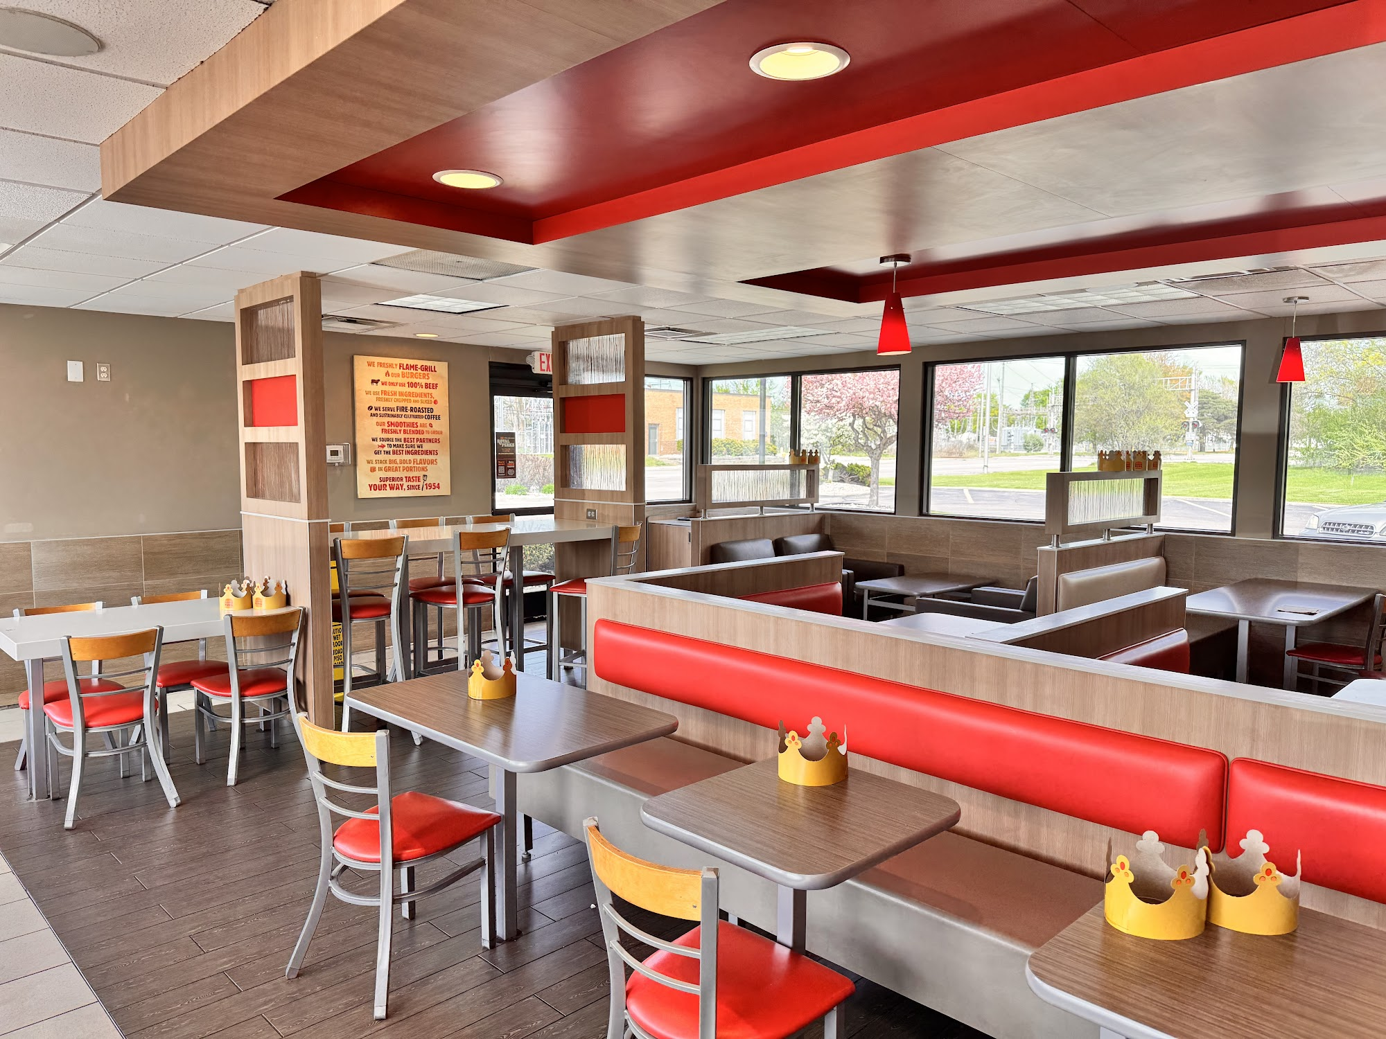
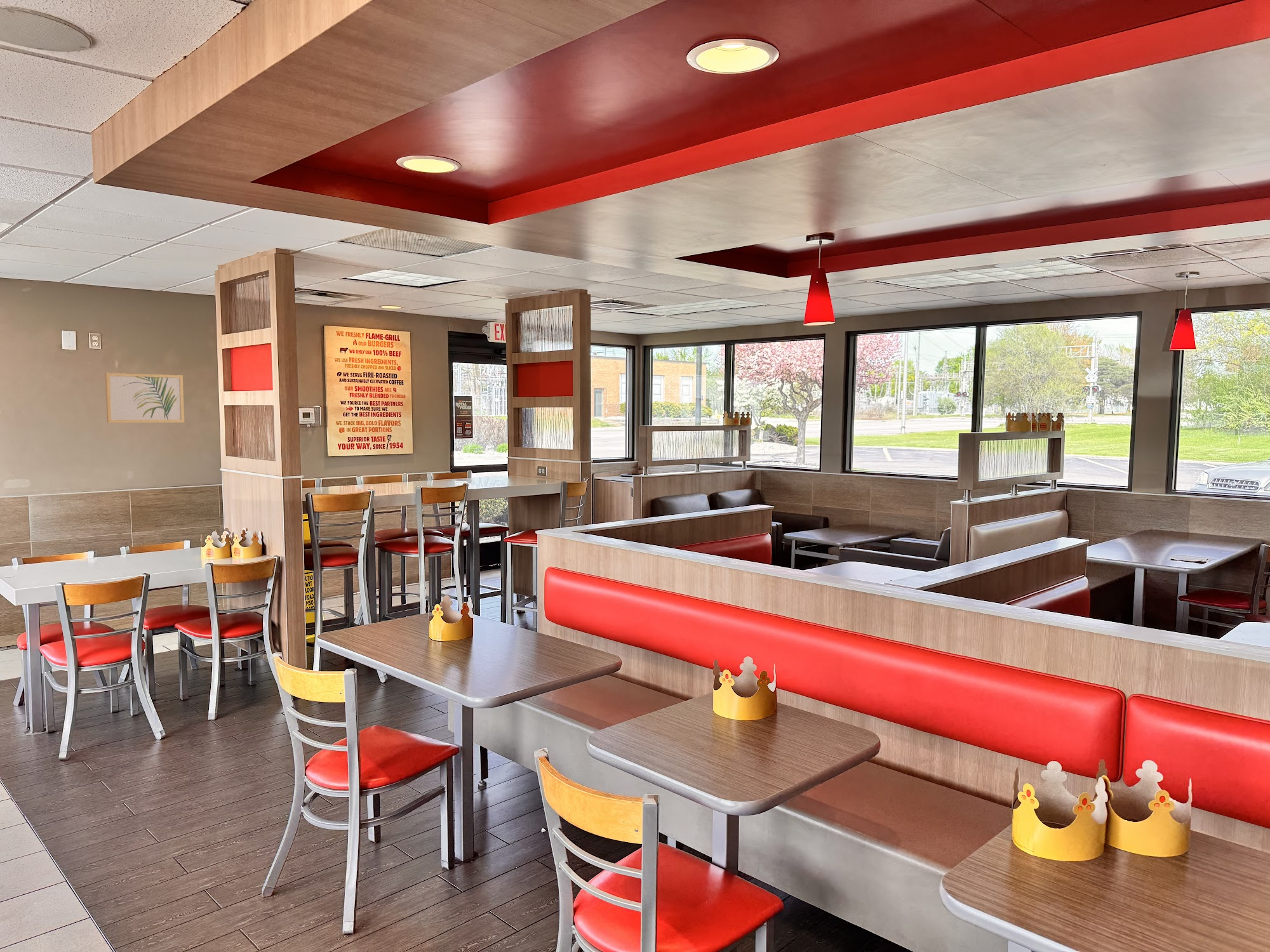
+ wall art [105,372,185,423]
